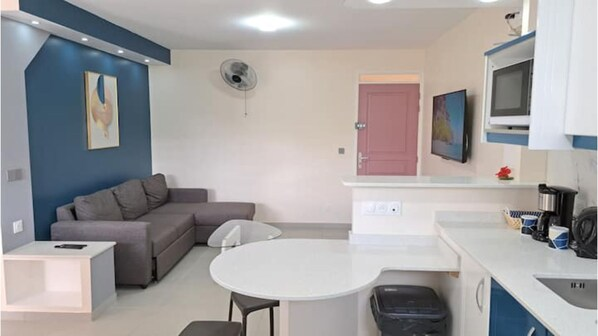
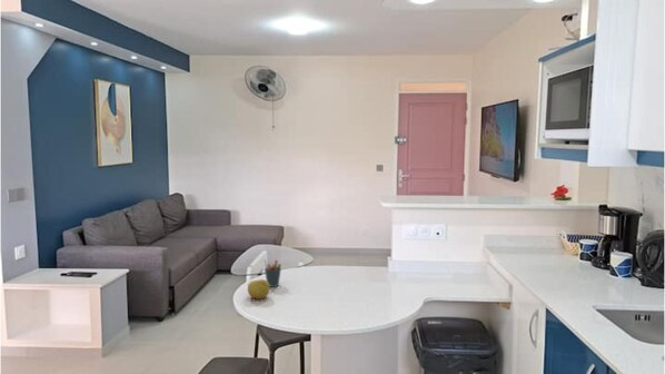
+ apple [247,278,270,301]
+ pen holder [262,258,282,288]
